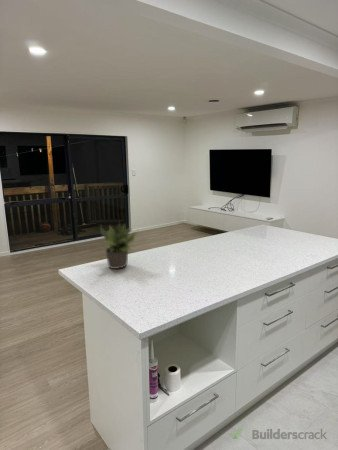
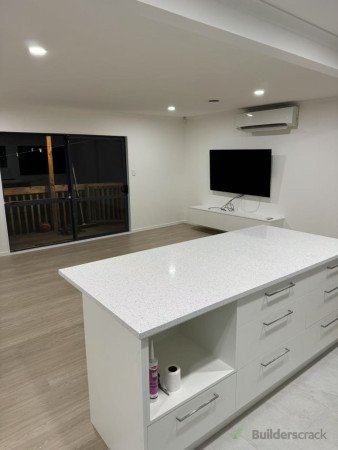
- potted plant [99,221,139,270]
